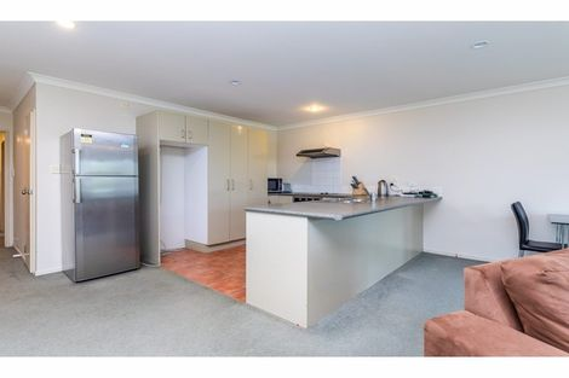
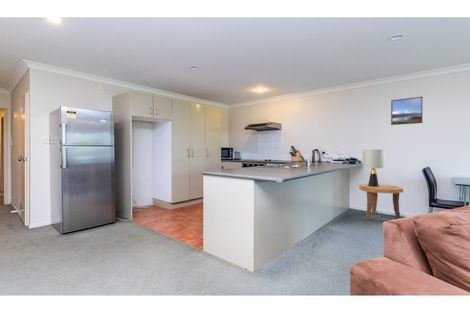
+ side table [358,183,404,221]
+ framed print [390,96,424,126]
+ lamp [362,148,386,187]
